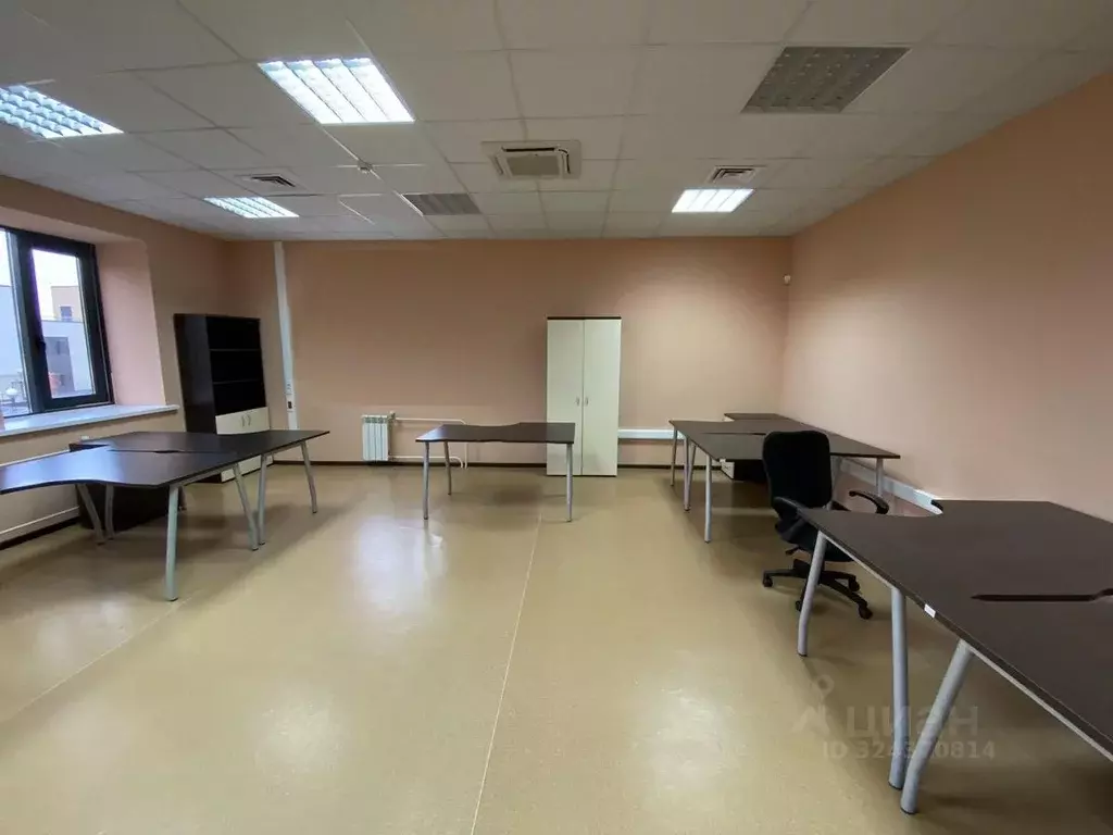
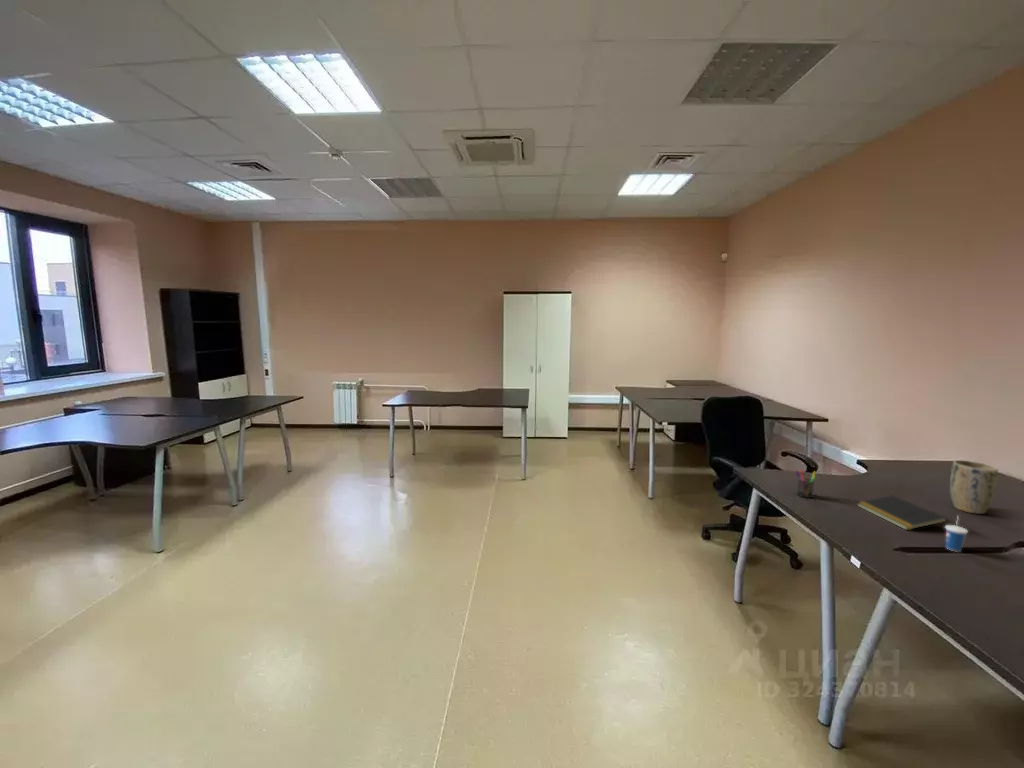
+ notepad [856,494,948,531]
+ cup [944,514,969,553]
+ plant pot [949,459,999,515]
+ pen holder [794,469,817,499]
